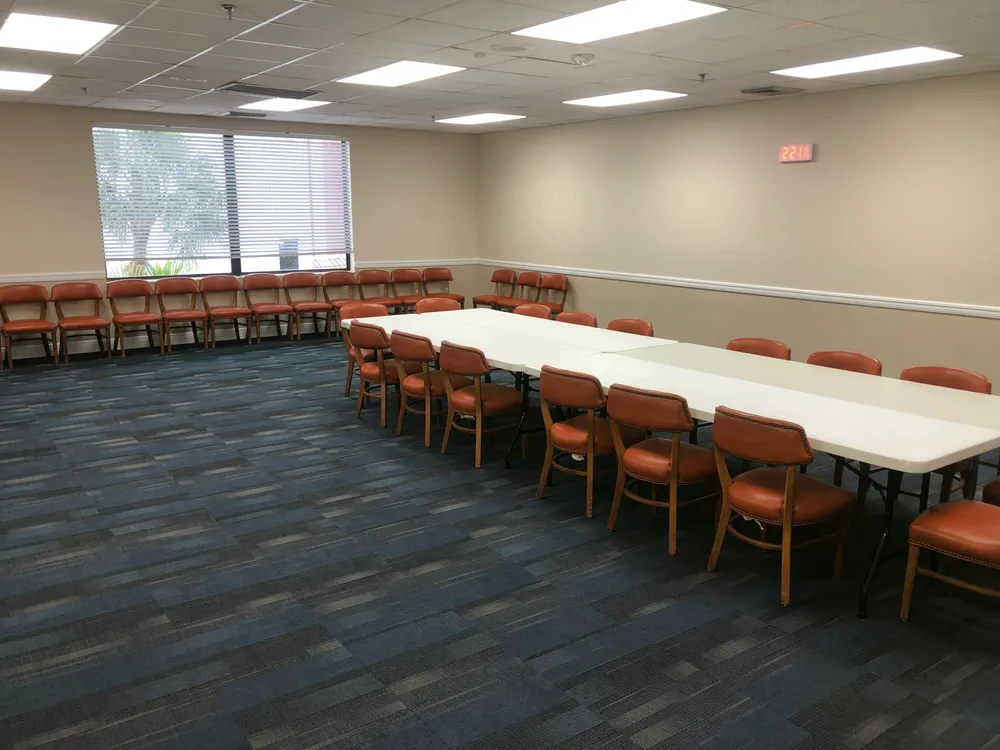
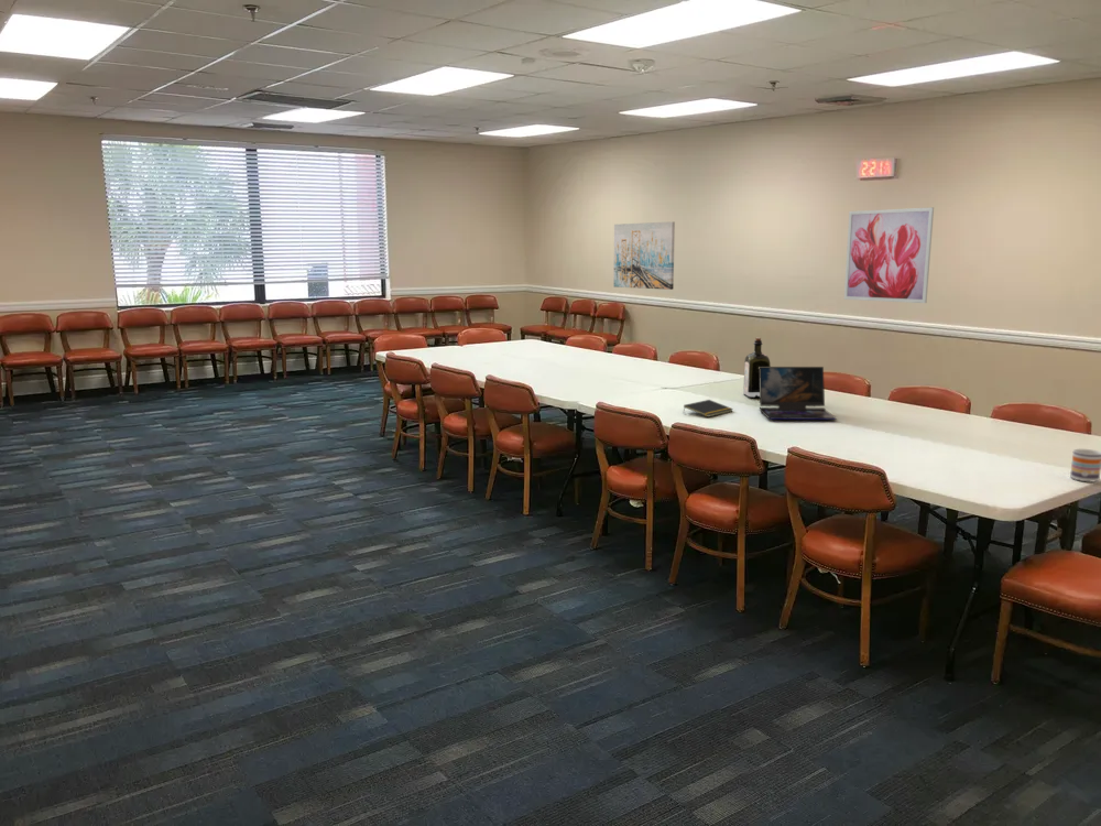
+ wall art [843,206,935,304]
+ laptop [759,366,838,421]
+ notepad [683,399,734,419]
+ mug [1069,448,1101,483]
+ wall art [612,220,676,291]
+ liquor [742,337,772,399]
